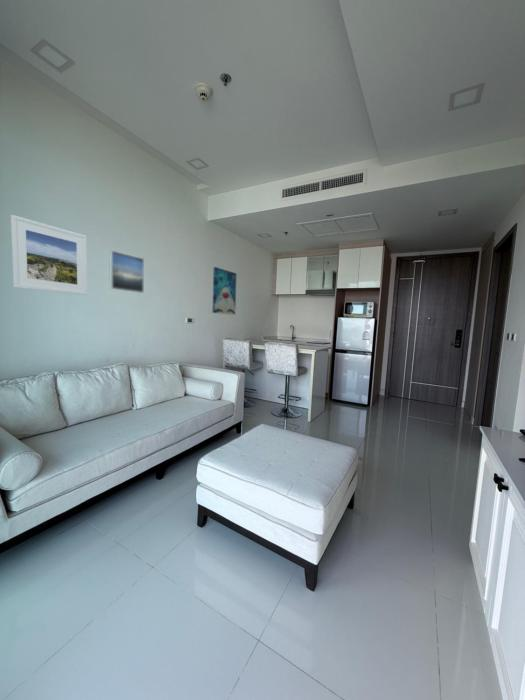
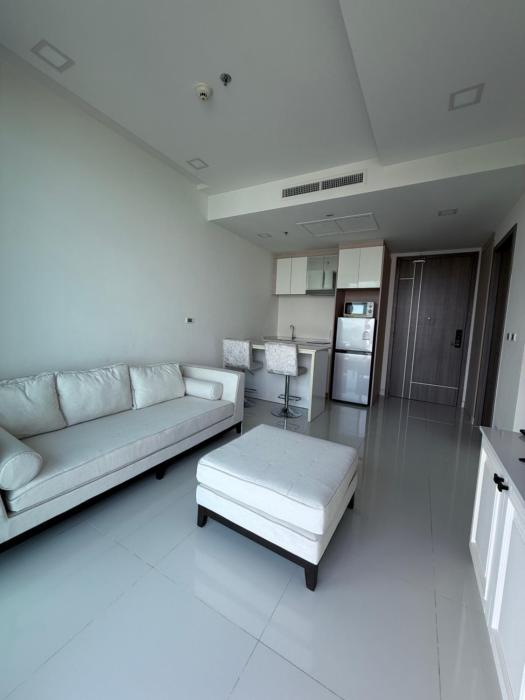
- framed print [109,249,145,294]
- wall art [211,266,238,316]
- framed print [10,214,88,296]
